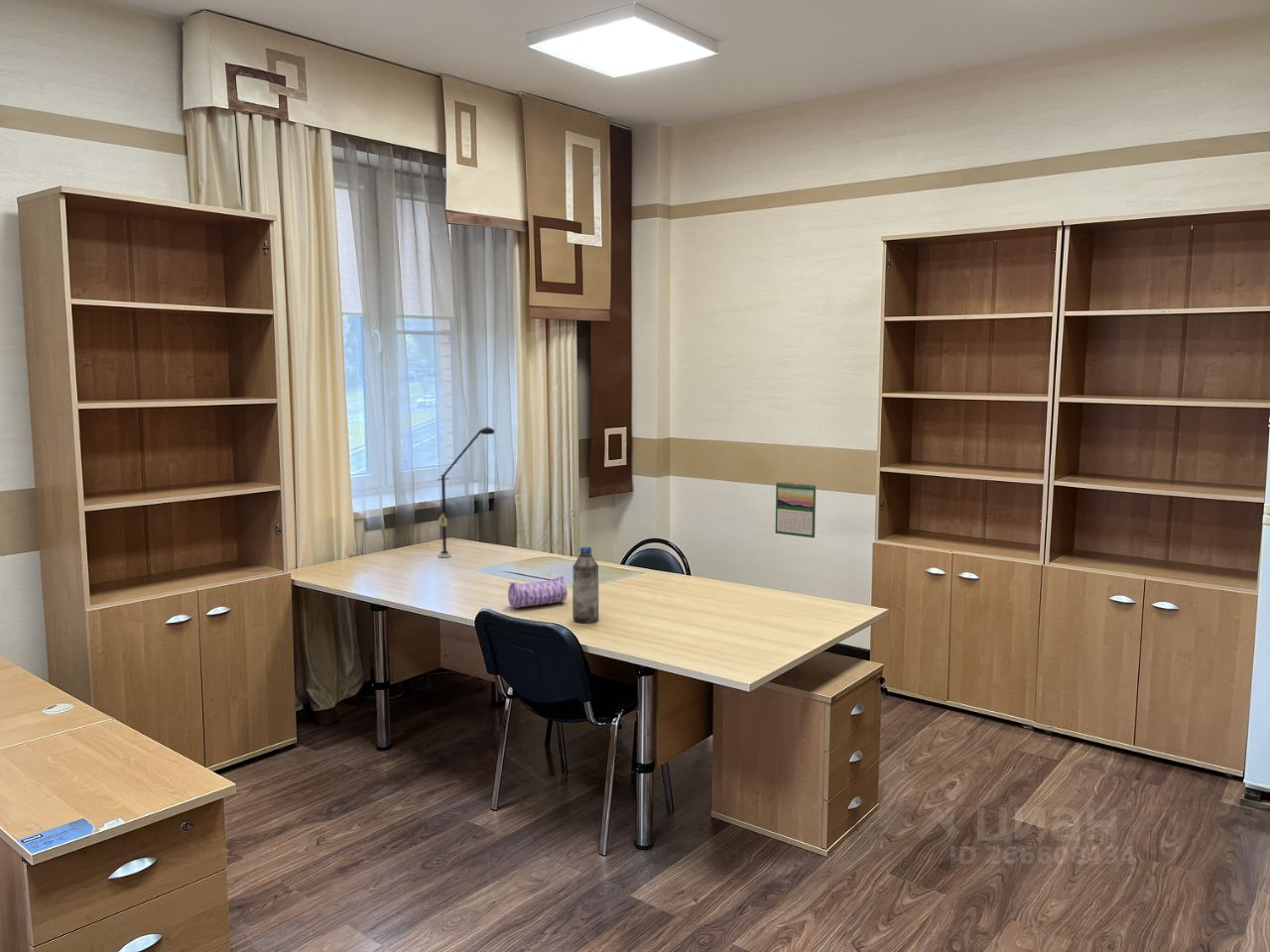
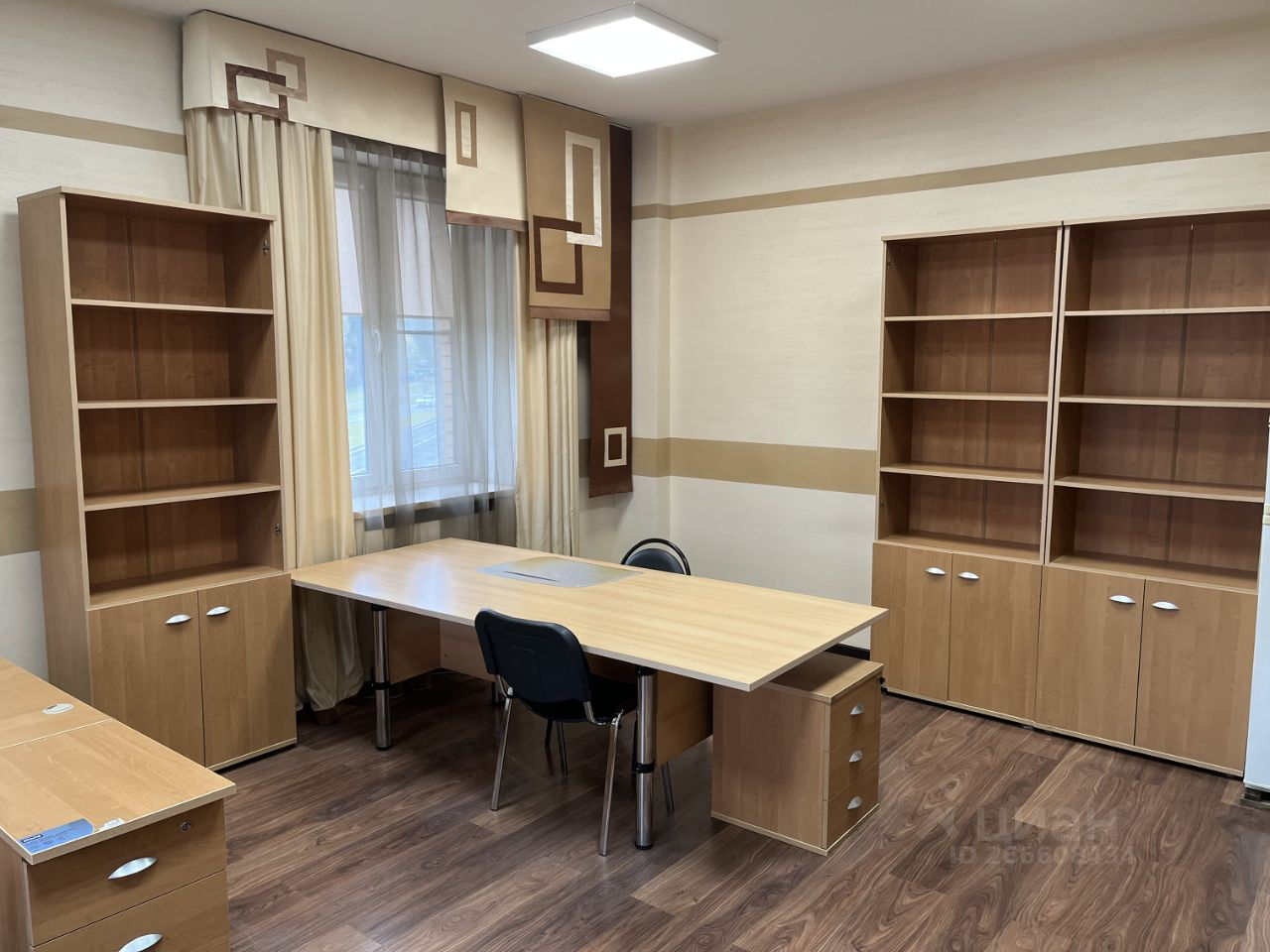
- water bottle [572,545,599,624]
- pencil case [507,575,569,609]
- desk lamp [436,425,495,558]
- calendar [775,481,817,538]
